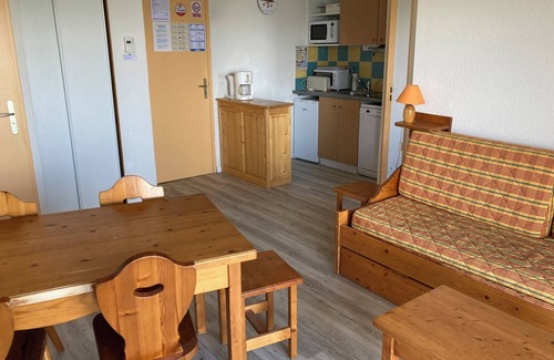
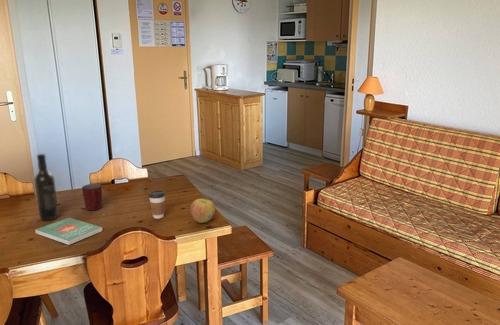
+ wine bottle [33,153,60,222]
+ mug [81,183,103,211]
+ book [34,217,103,246]
+ apple [189,198,216,224]
+ coffee cup [148,190,166,220]
